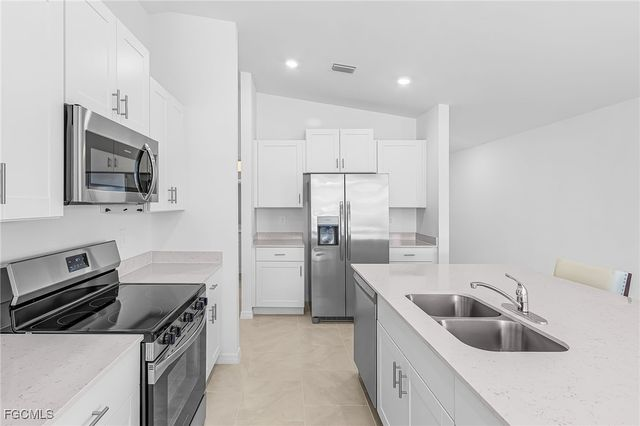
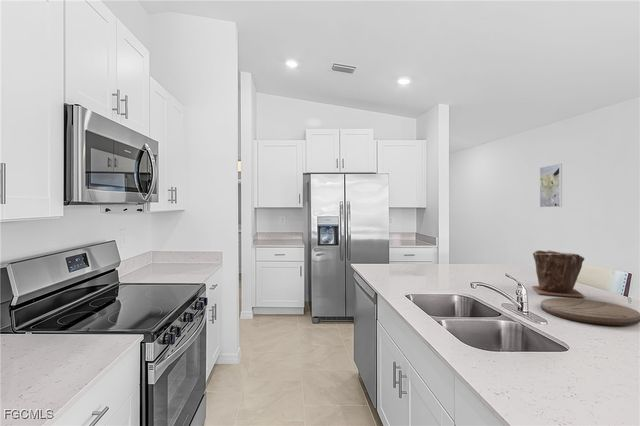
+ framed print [539,163,563,208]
+ plant pot [531,249,586,298]
+ cutting board [540,297,640,326]
